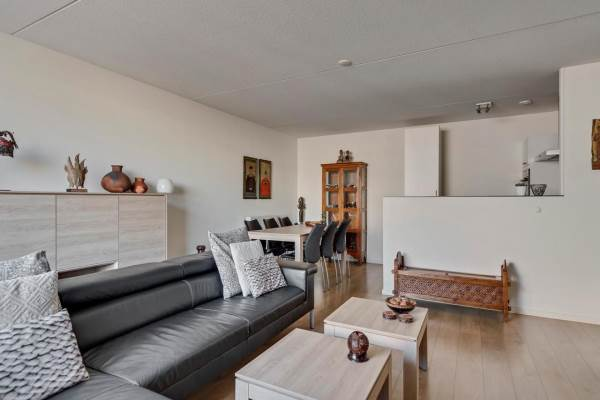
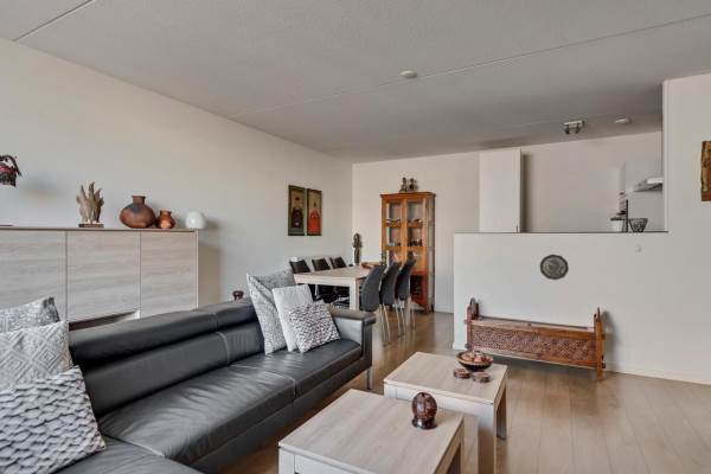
+ decorative plate [539,254,570,281]
